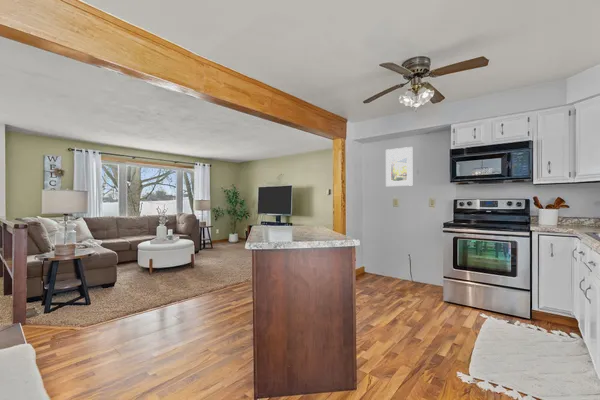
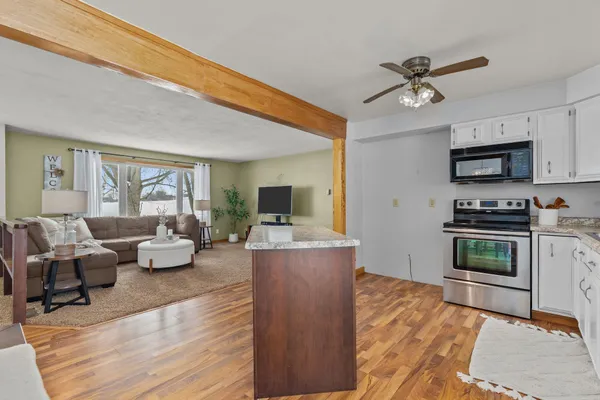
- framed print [385,146,413,187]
